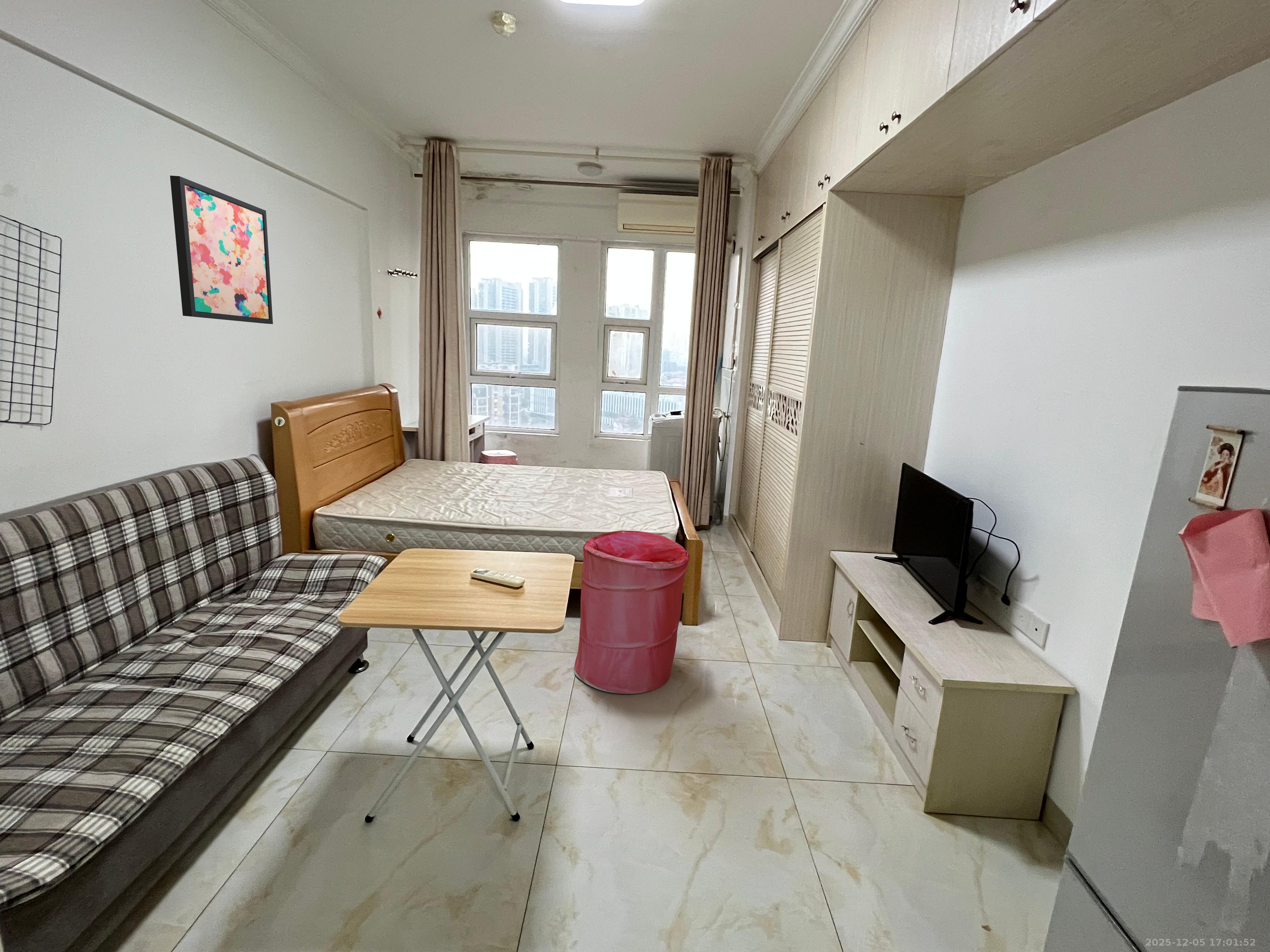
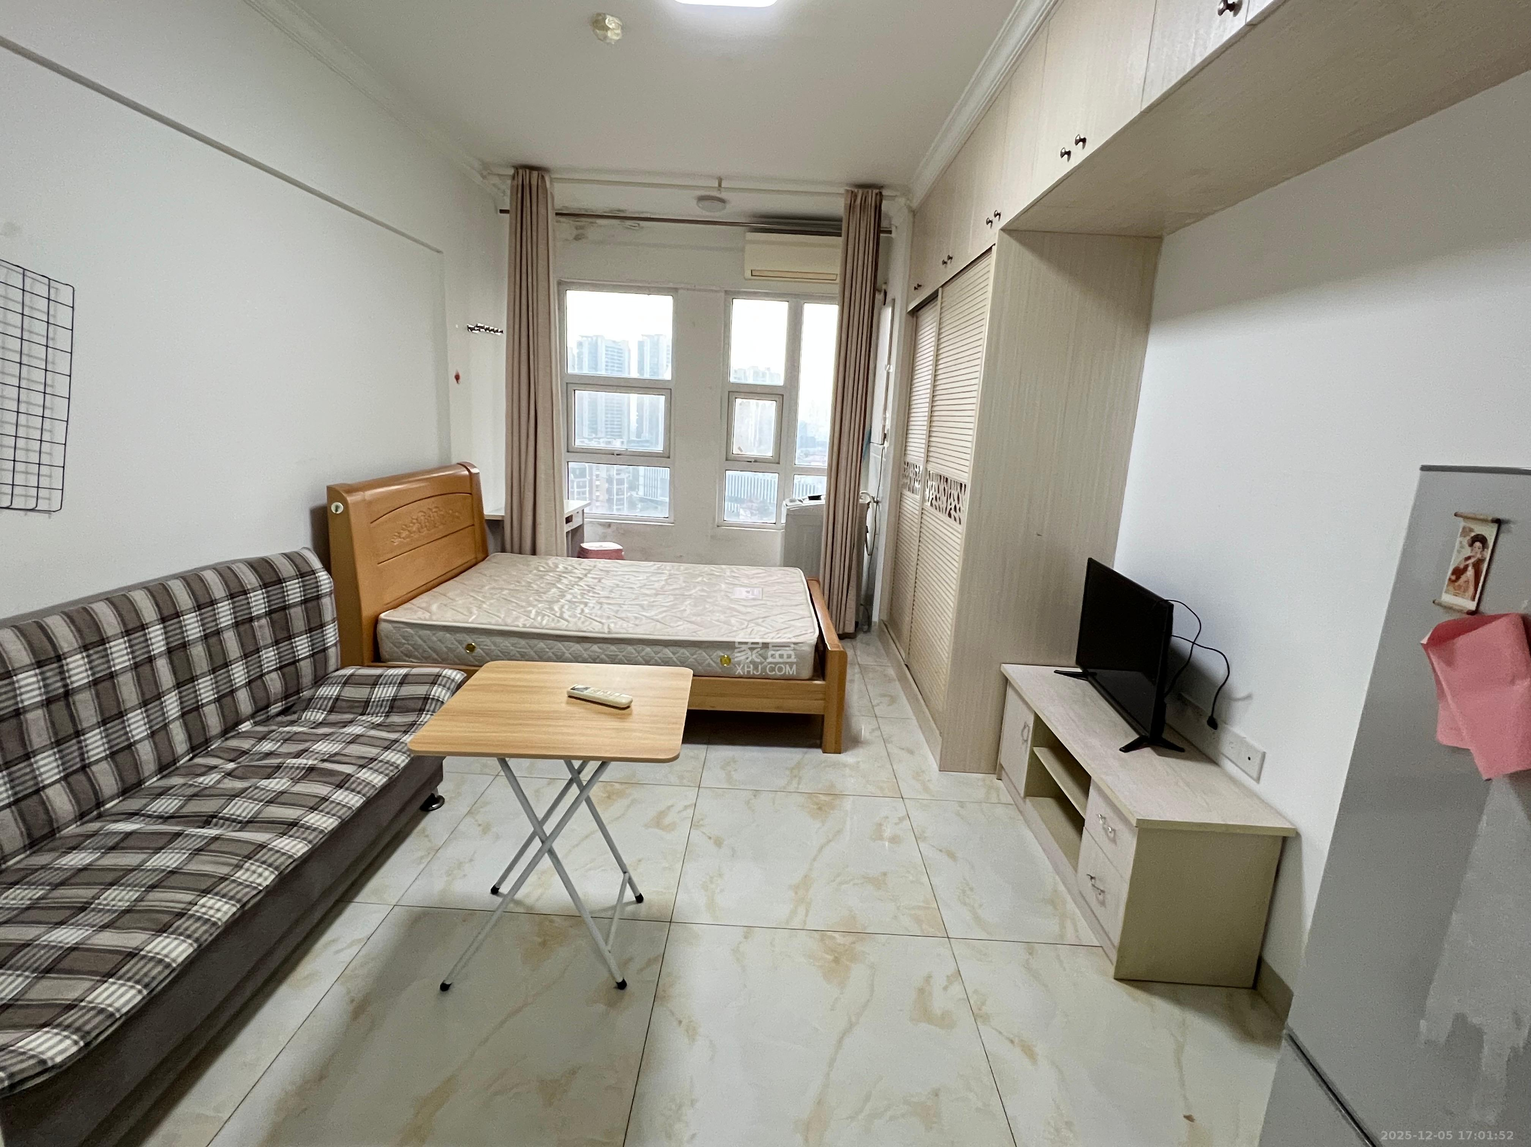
- laundry hamper [574,530,690,694]
- wall art [170,175,273,324]
